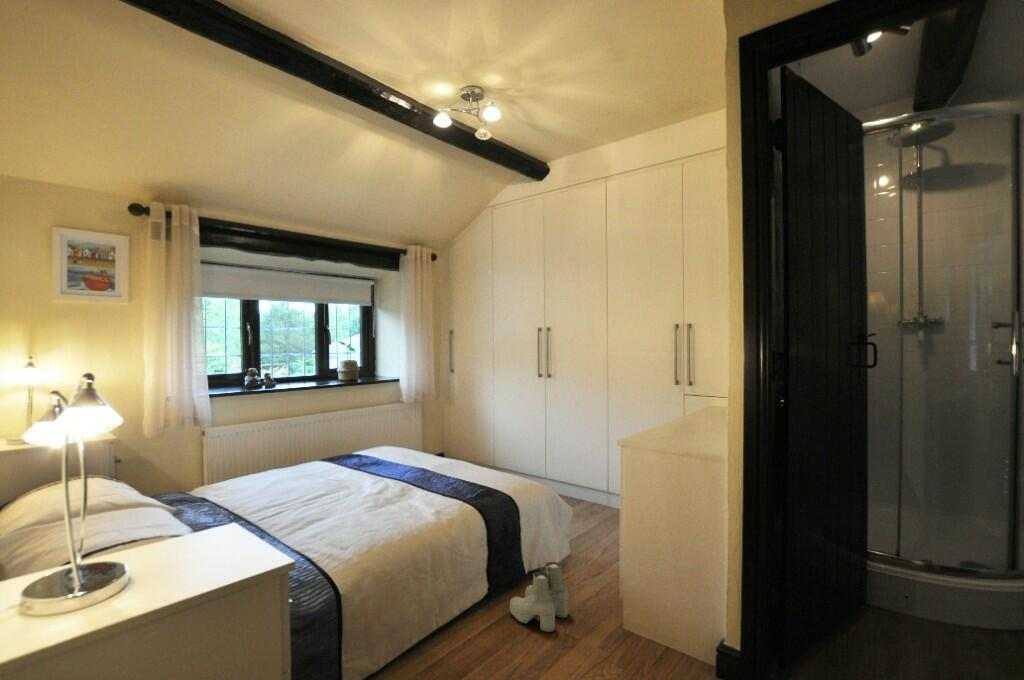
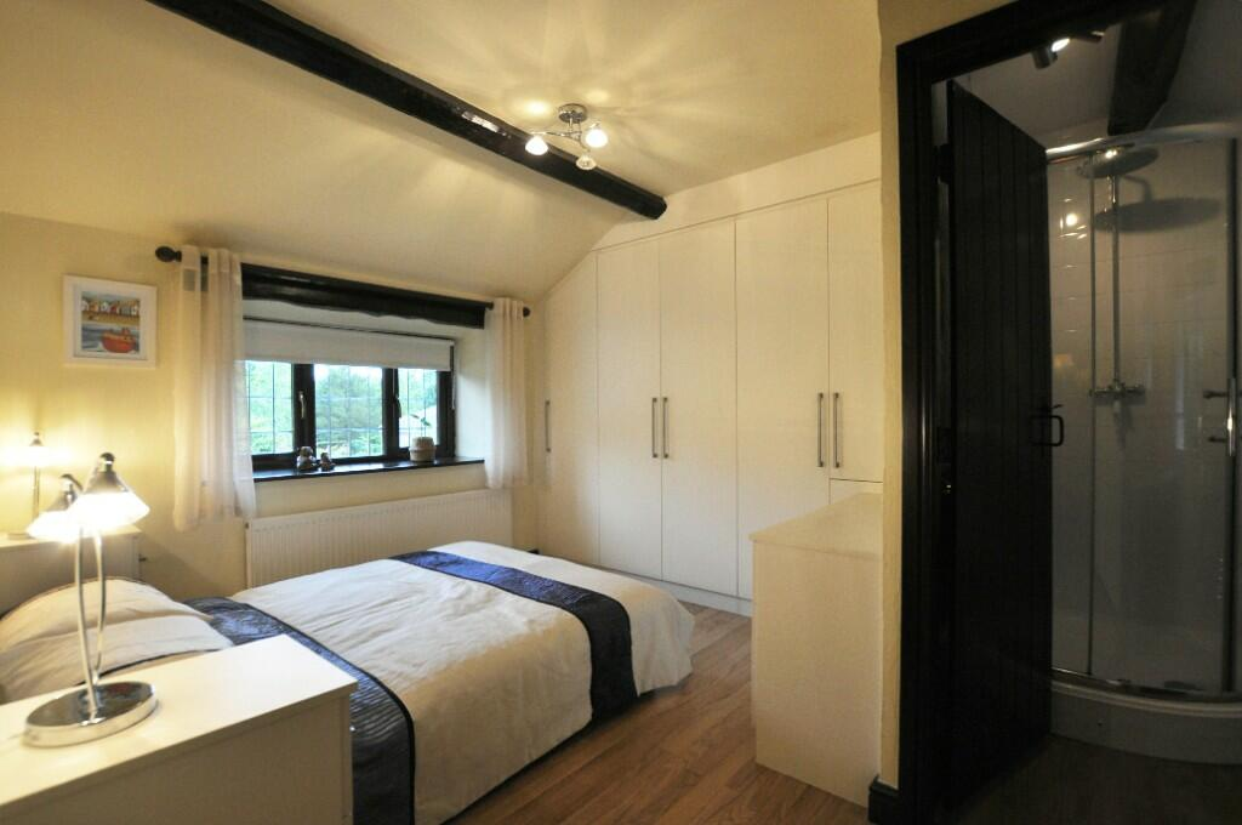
- boots [509,561,570,633]
